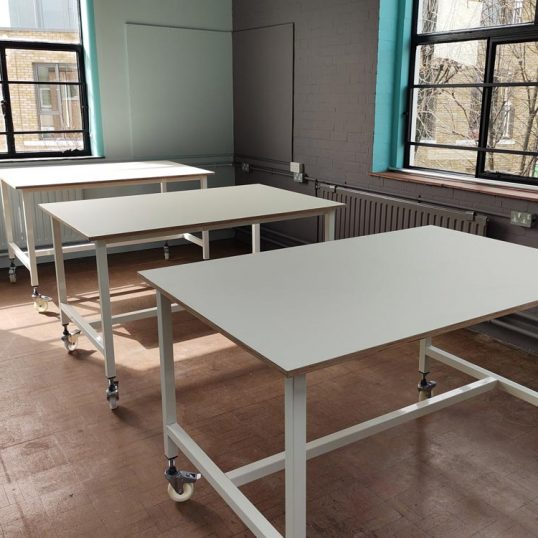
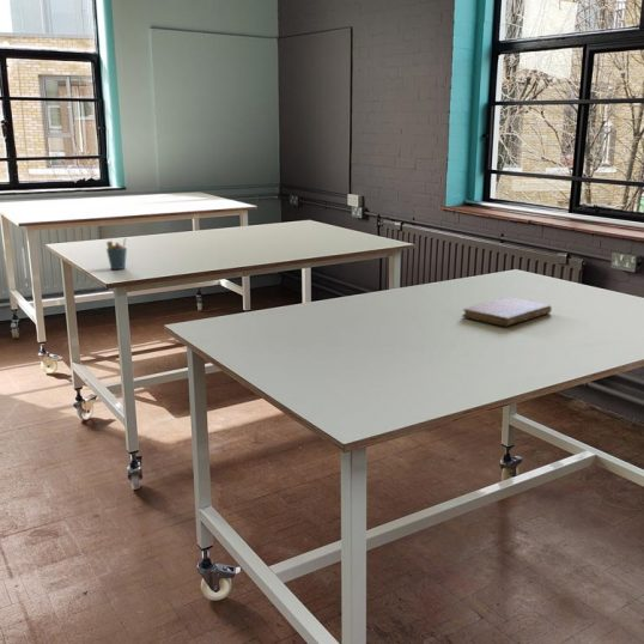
+ pen holder [105,236,128,271]
+ notebook [461,296,553,328]
